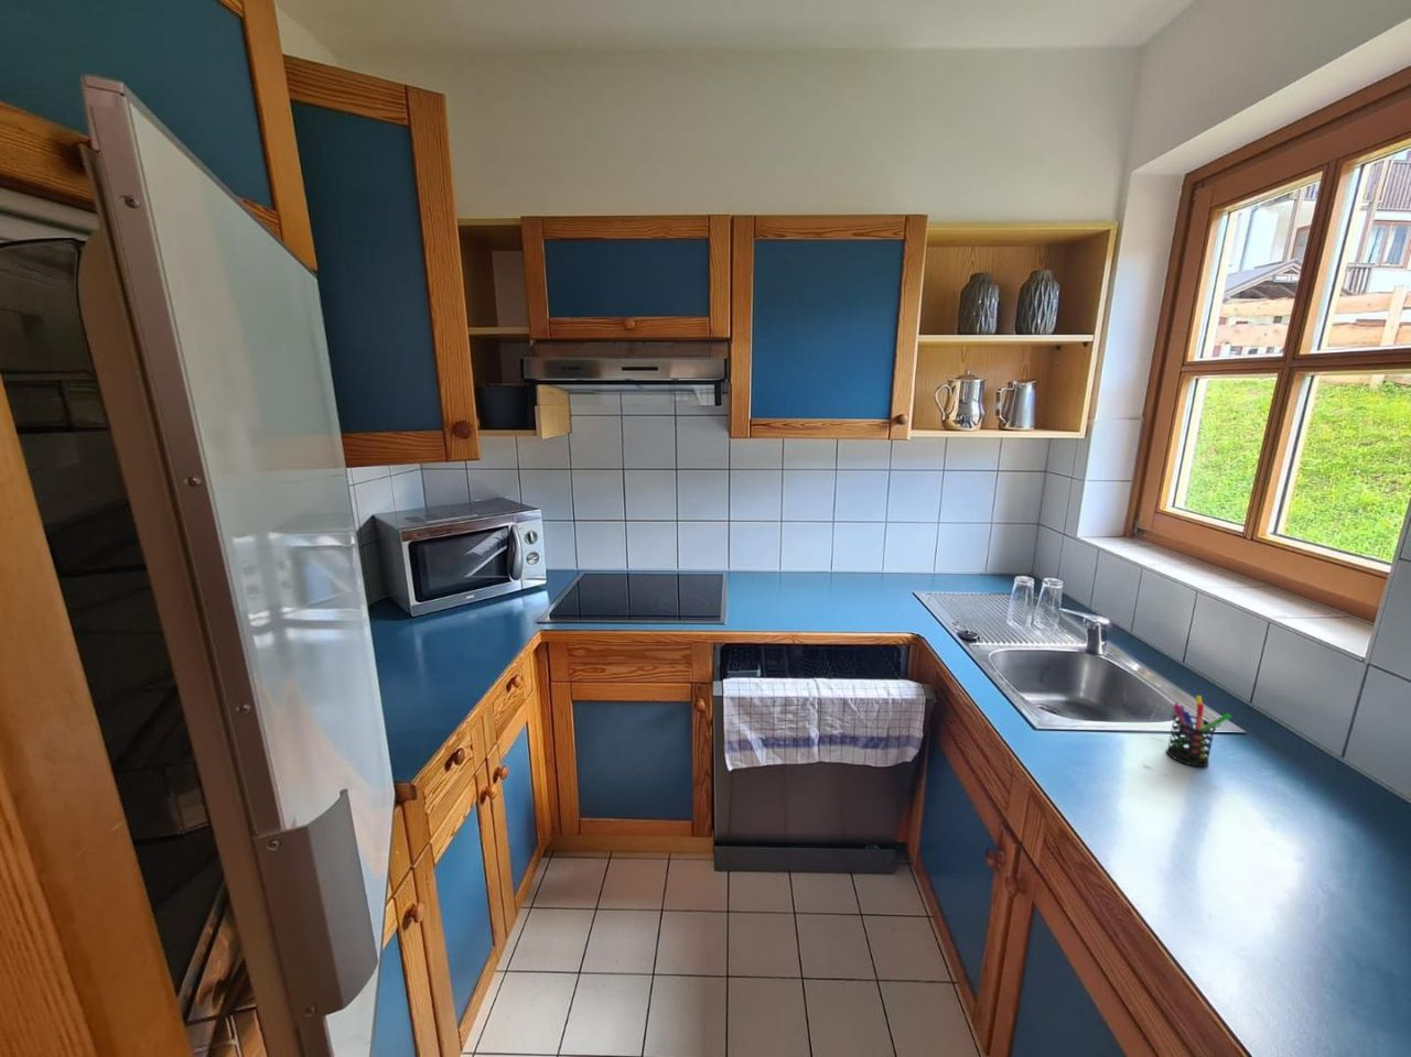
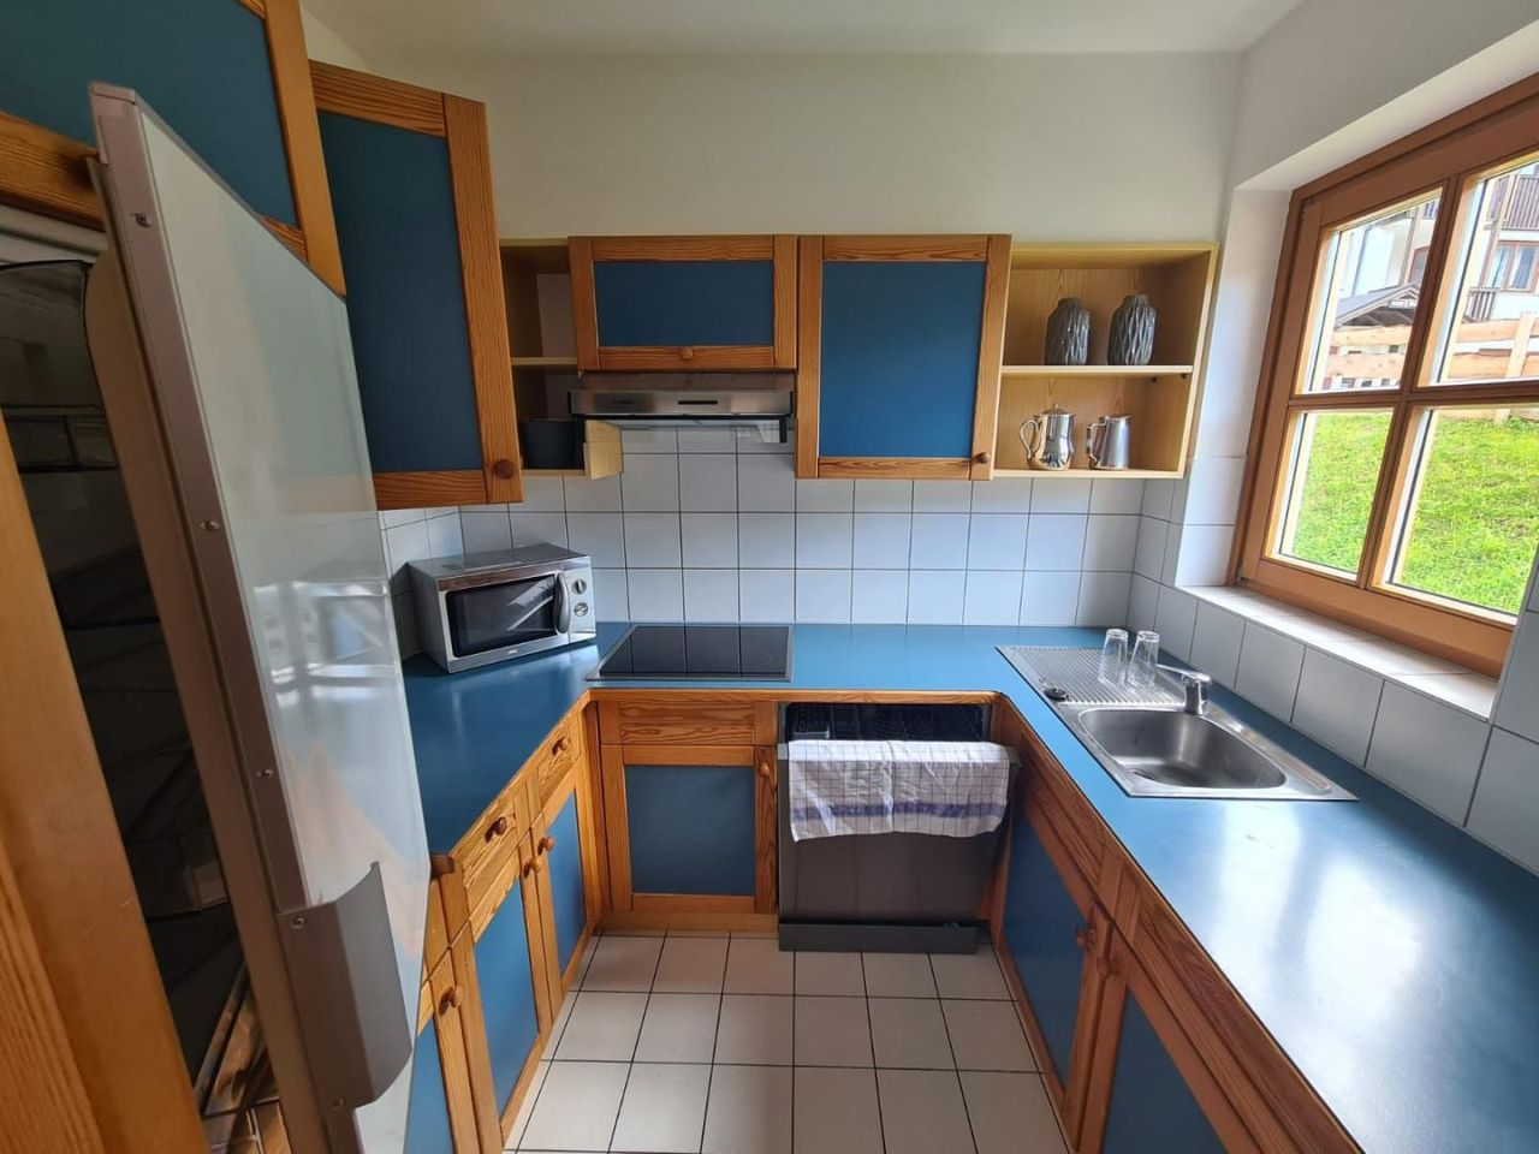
- pen holder [1165,695,1232,767]
